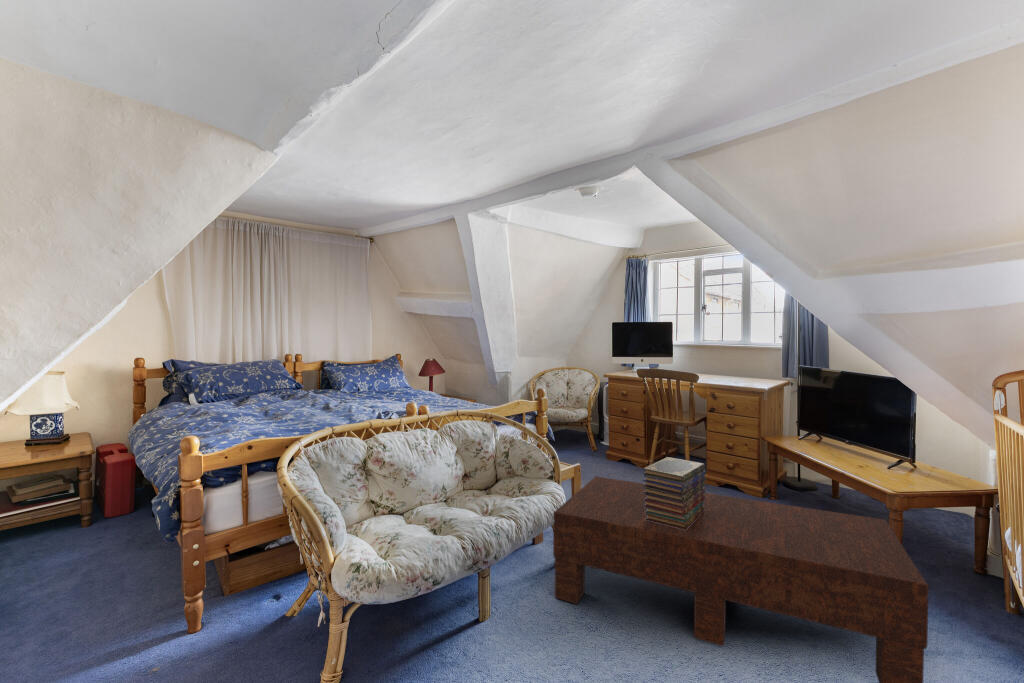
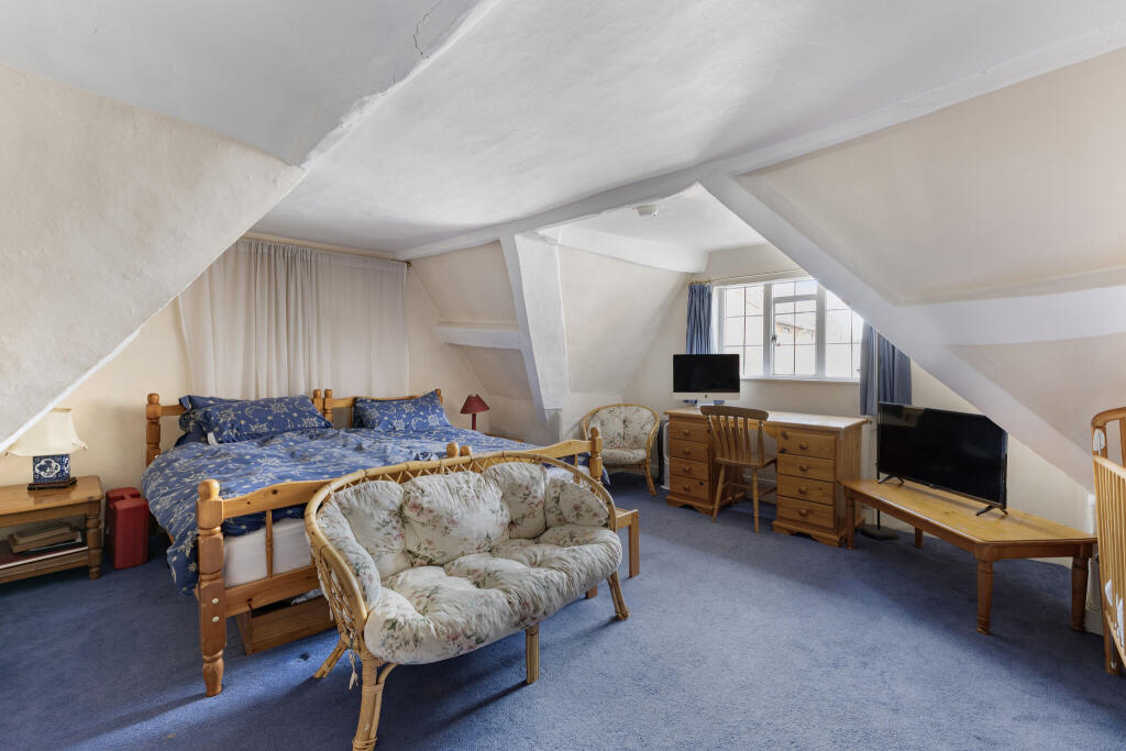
- book stack [642,456,707,530]
- coffee table [552,475,930,683]
